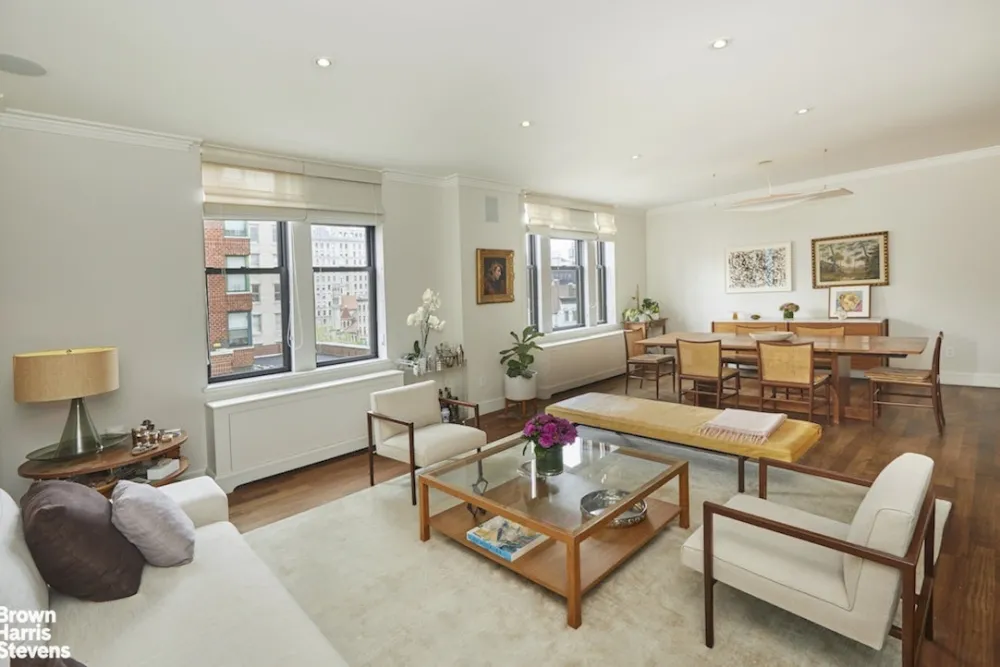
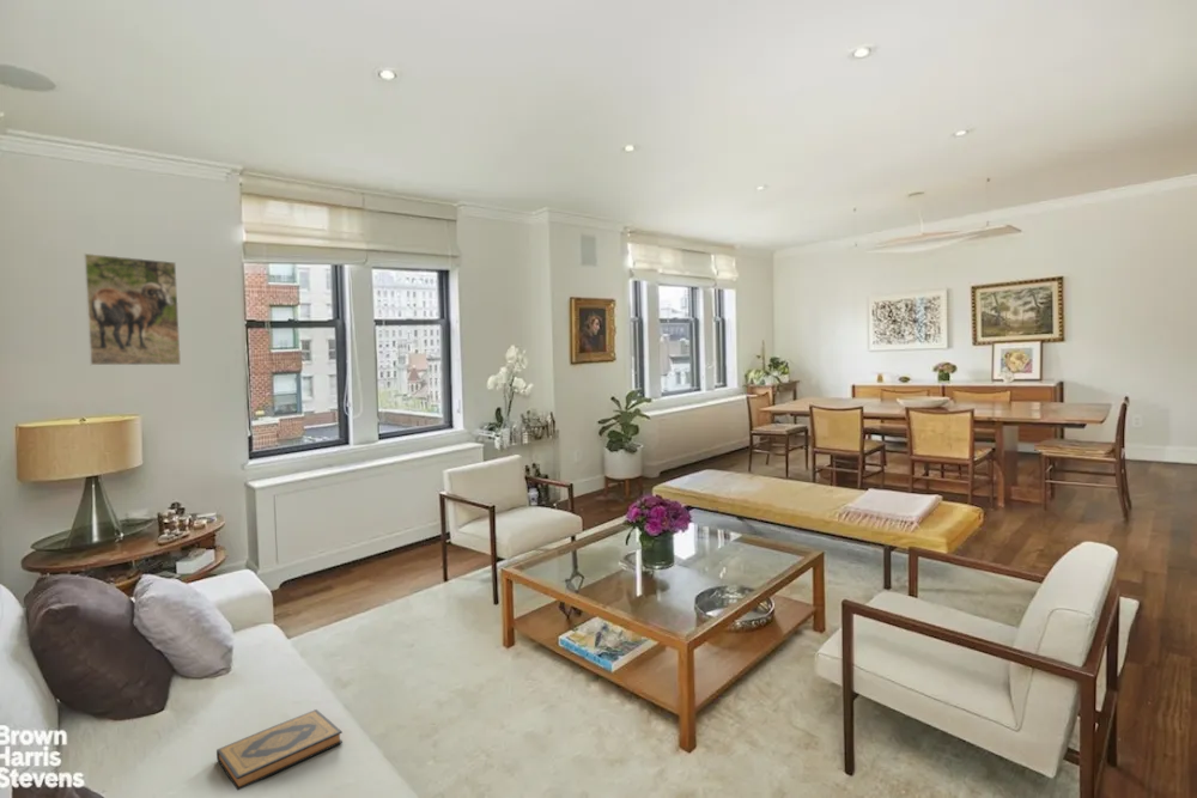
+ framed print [83,252,182,366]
+ hardback book [215,708,344,792]
